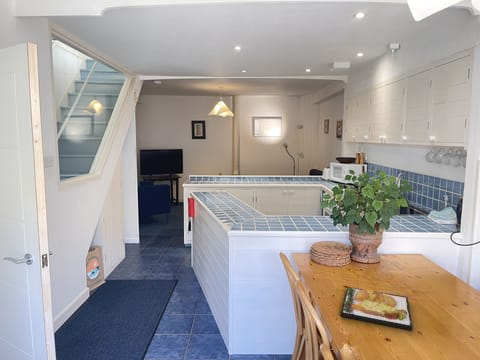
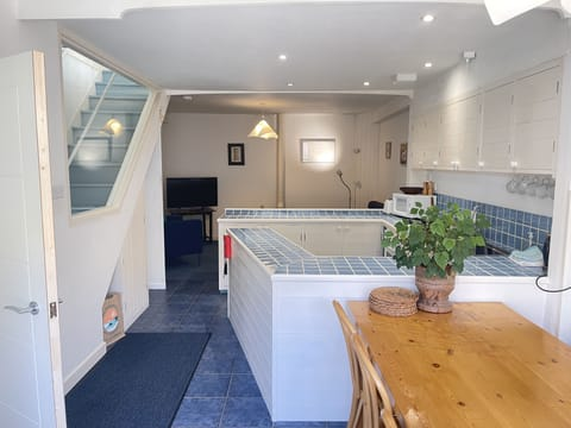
- food plate [340,286,413,331]
